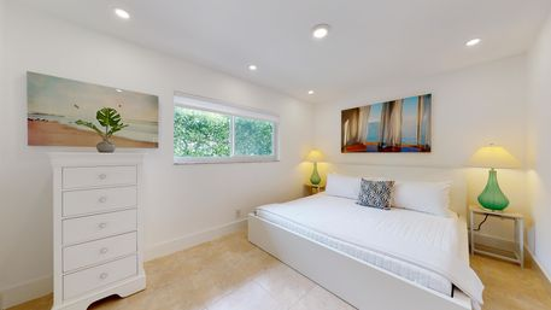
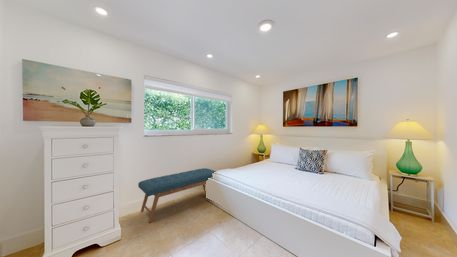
+ bench [137,167,217,224]
